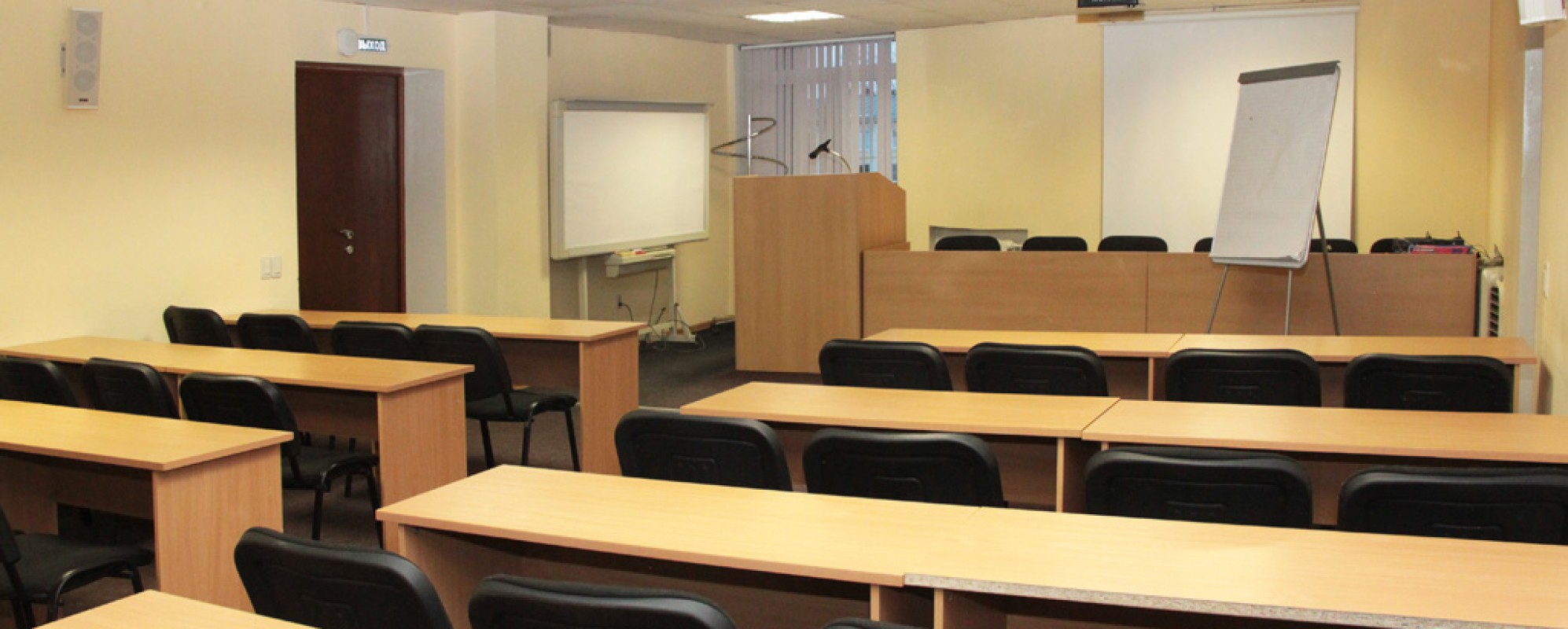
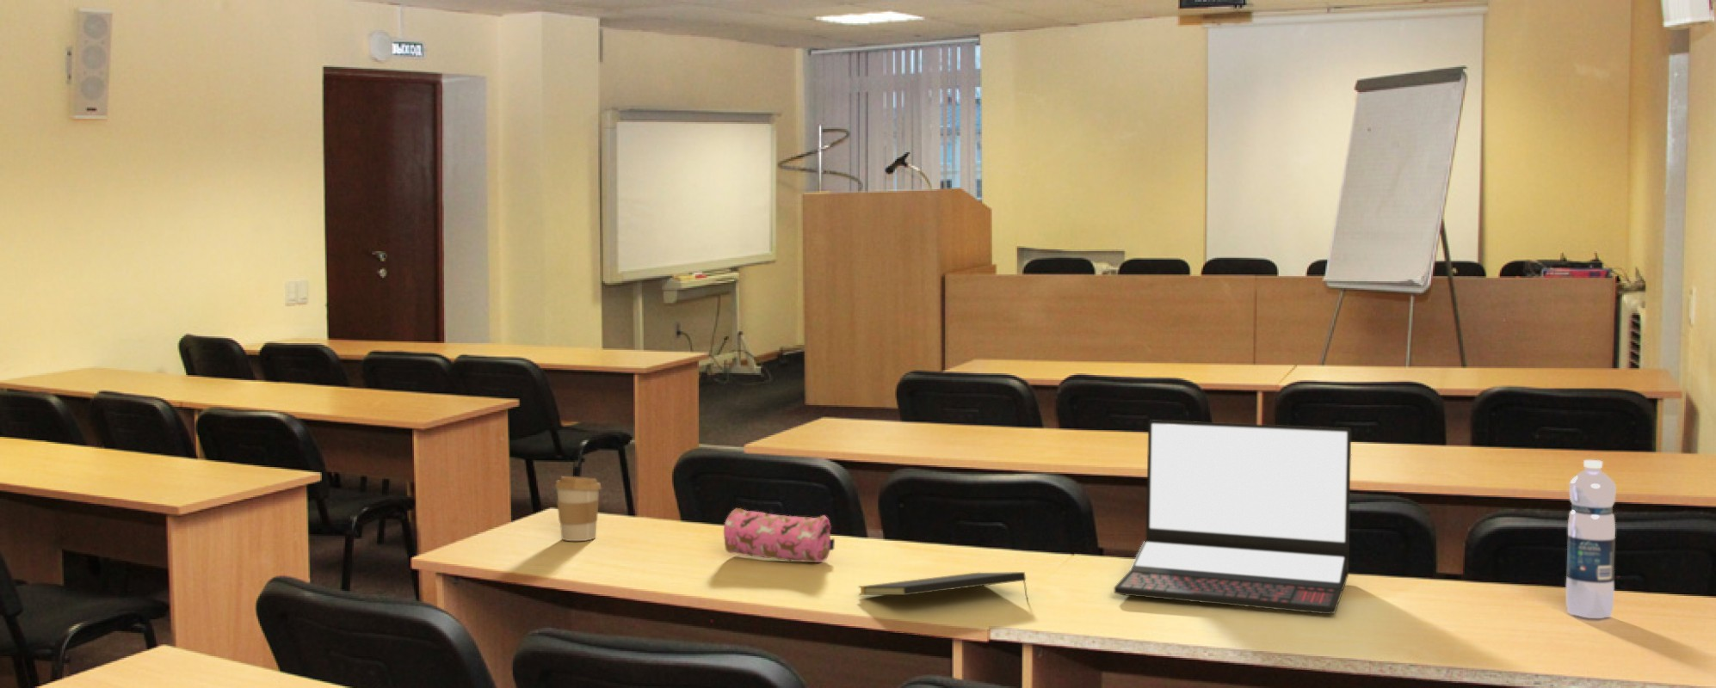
+ pencil case [723,508,836,563]
+ laptop [1114,419,1352,615]
+ water bottle [1565,459,1618,619]
+ coffee cup [554,476,602,541]
+ notepad [857,571,1029,599]
